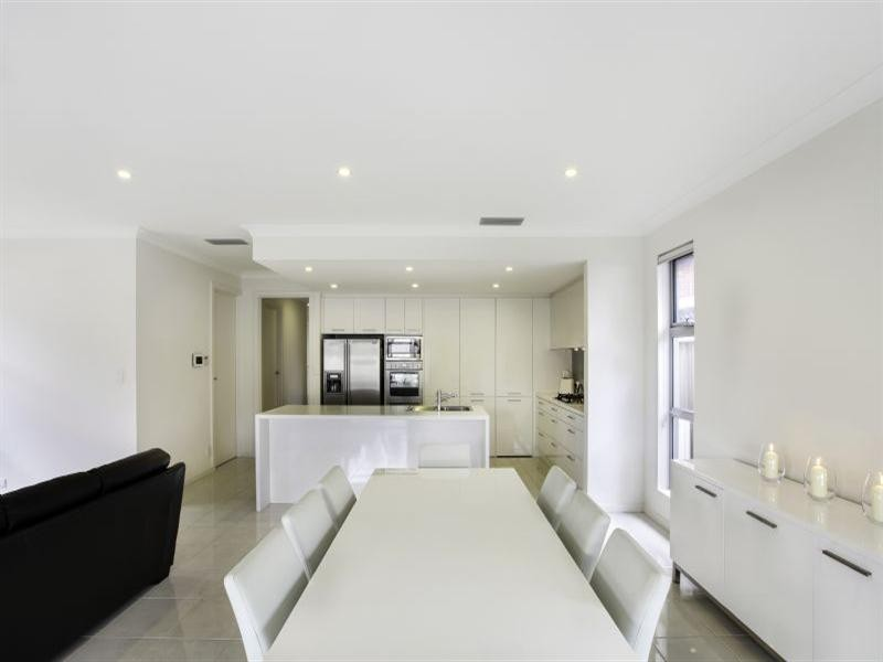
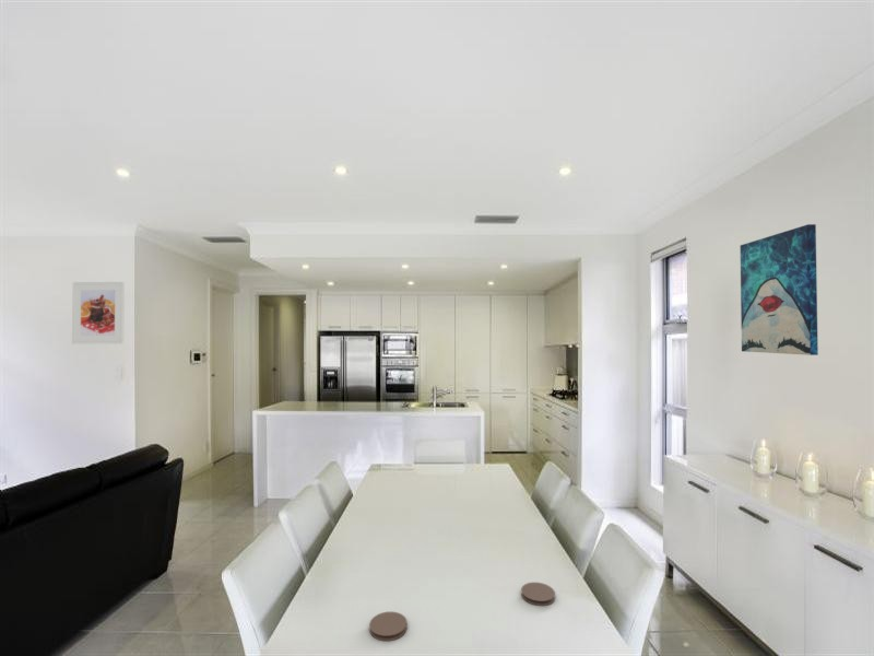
+ coaster [520,582,556,607]
+ wall art [739,223,819,356]
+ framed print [71,281,126,344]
+ coaster [368,611,409,642]
